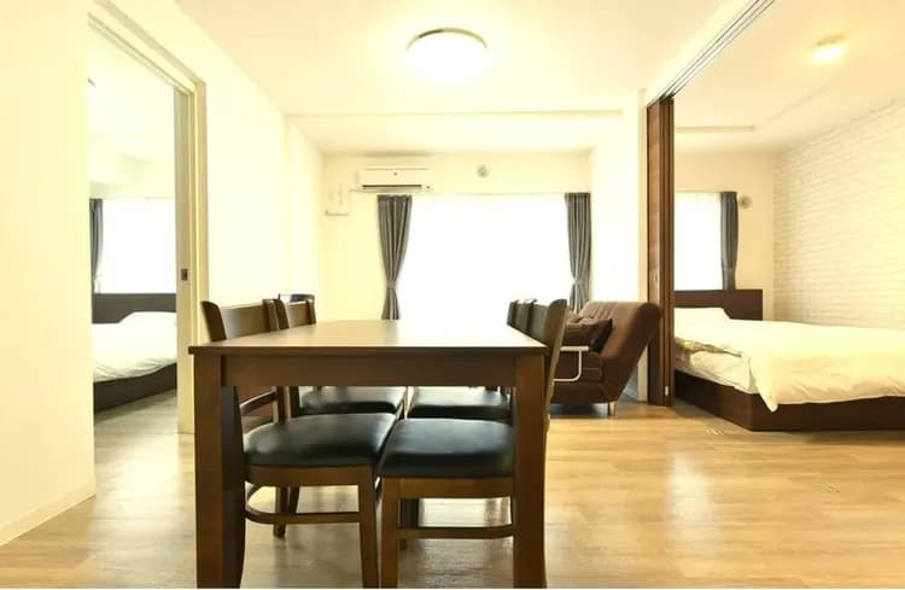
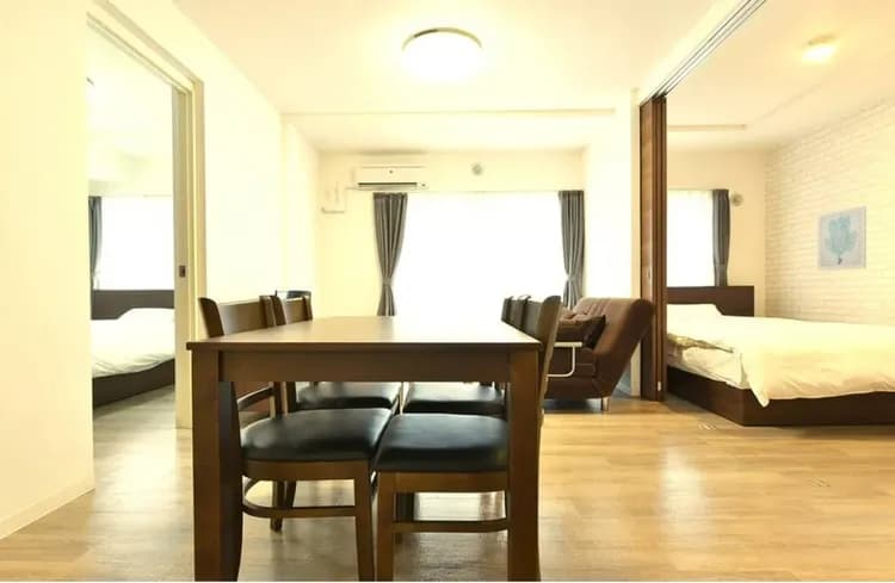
+ wall art [816,205,868,272]
